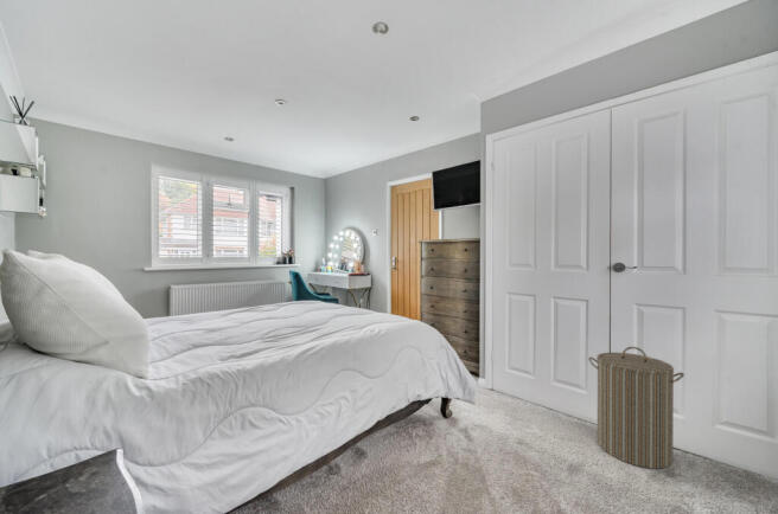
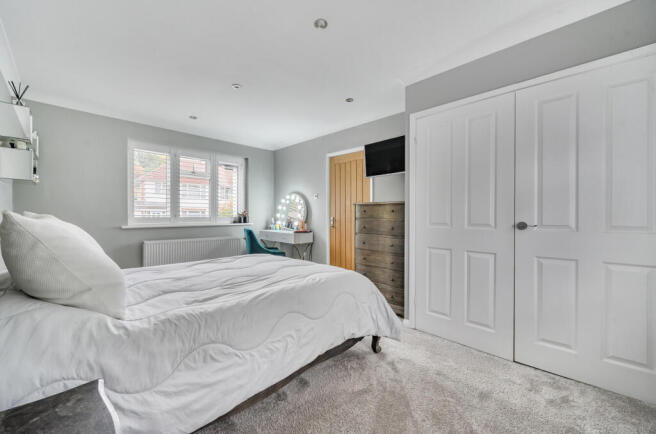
- laundry hamper [587,346,685,470]
